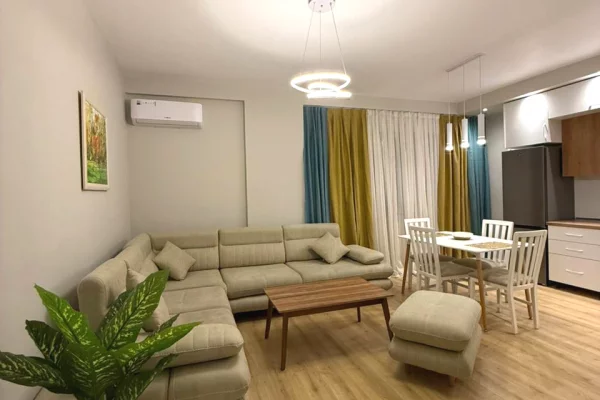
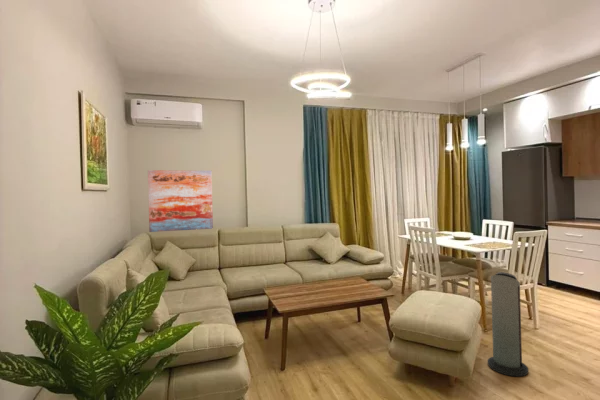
+ air purifier [487,271,529,378]
+ wall art [147,169,214,233]
